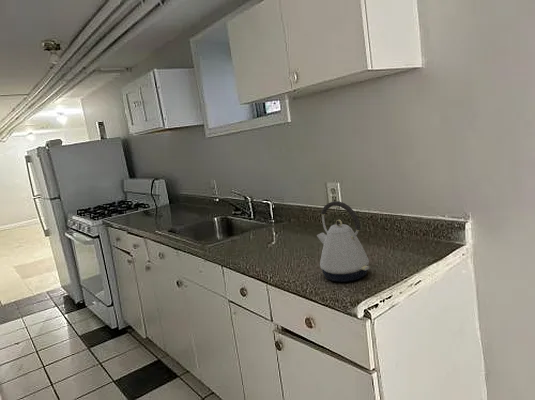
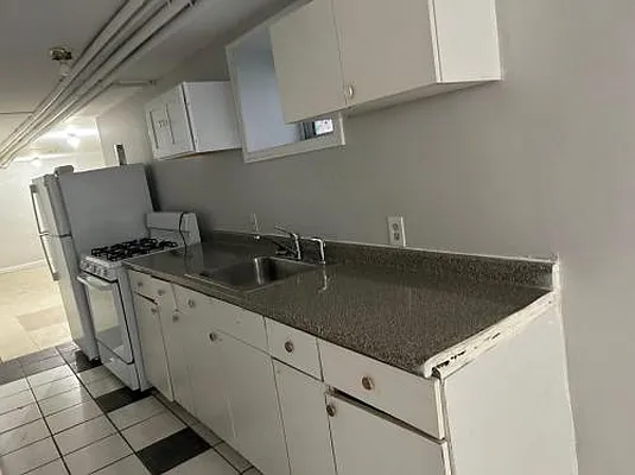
- kettle [316,200,370,283]
